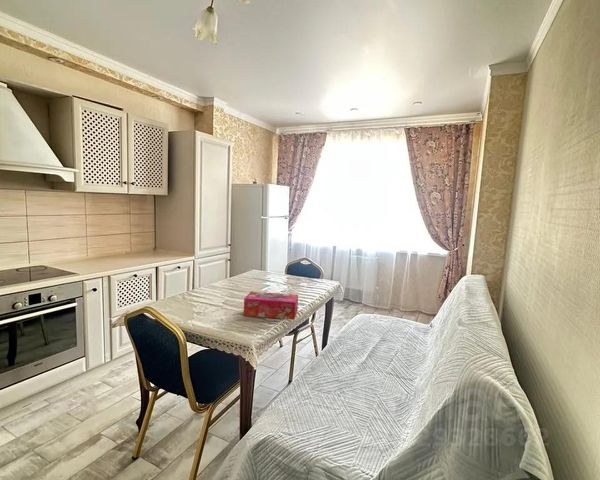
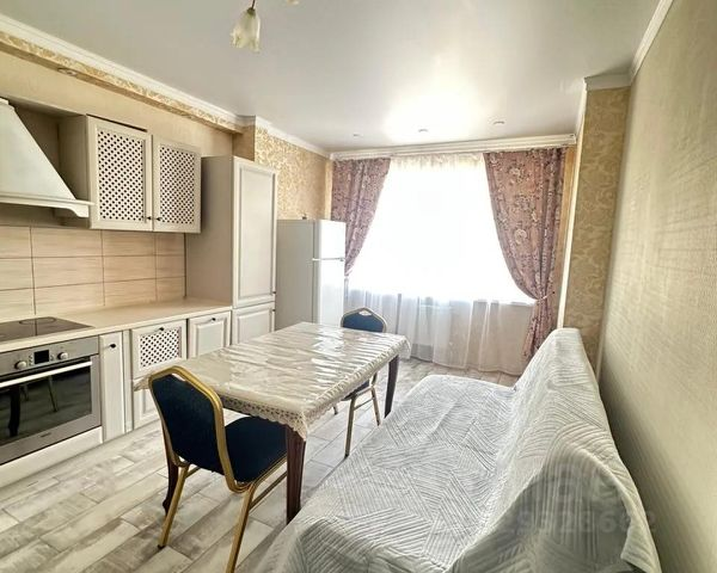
- tissue box [243,291,299,321]
